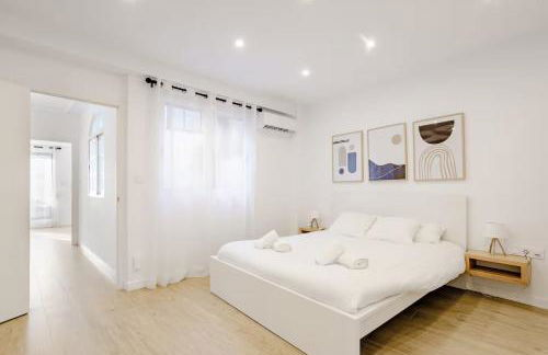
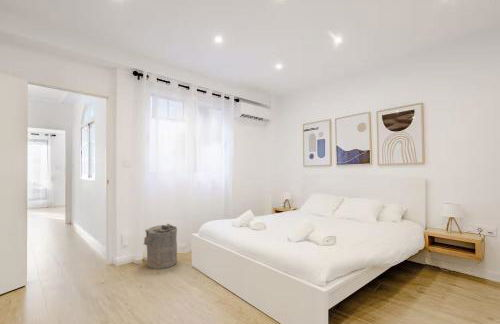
+ laundry hamper [142,223,178,270]
